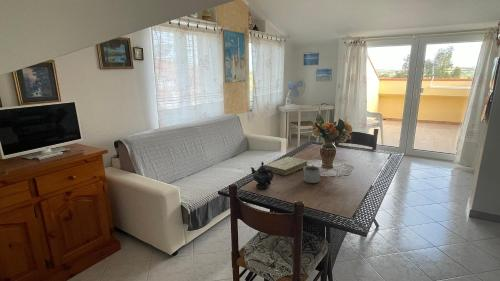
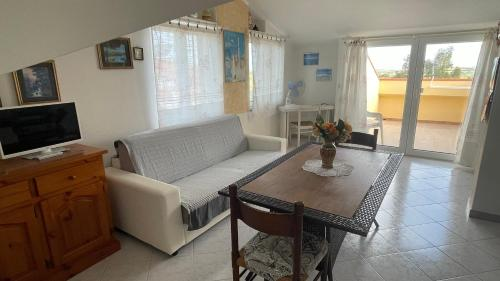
- teapot [250,161,274,189]
- mug [303,164,321,184]
- book [264,156,309,176]
